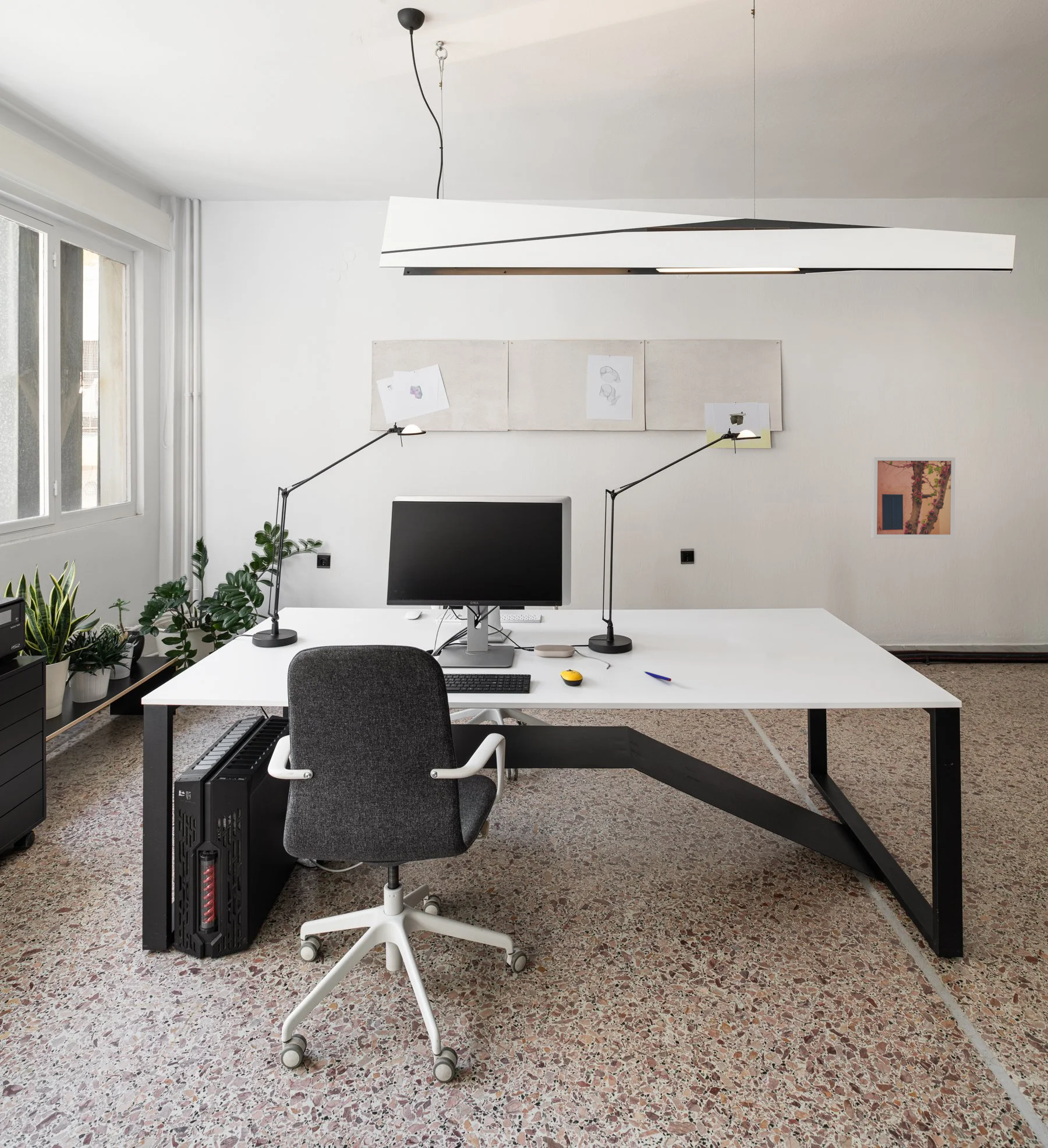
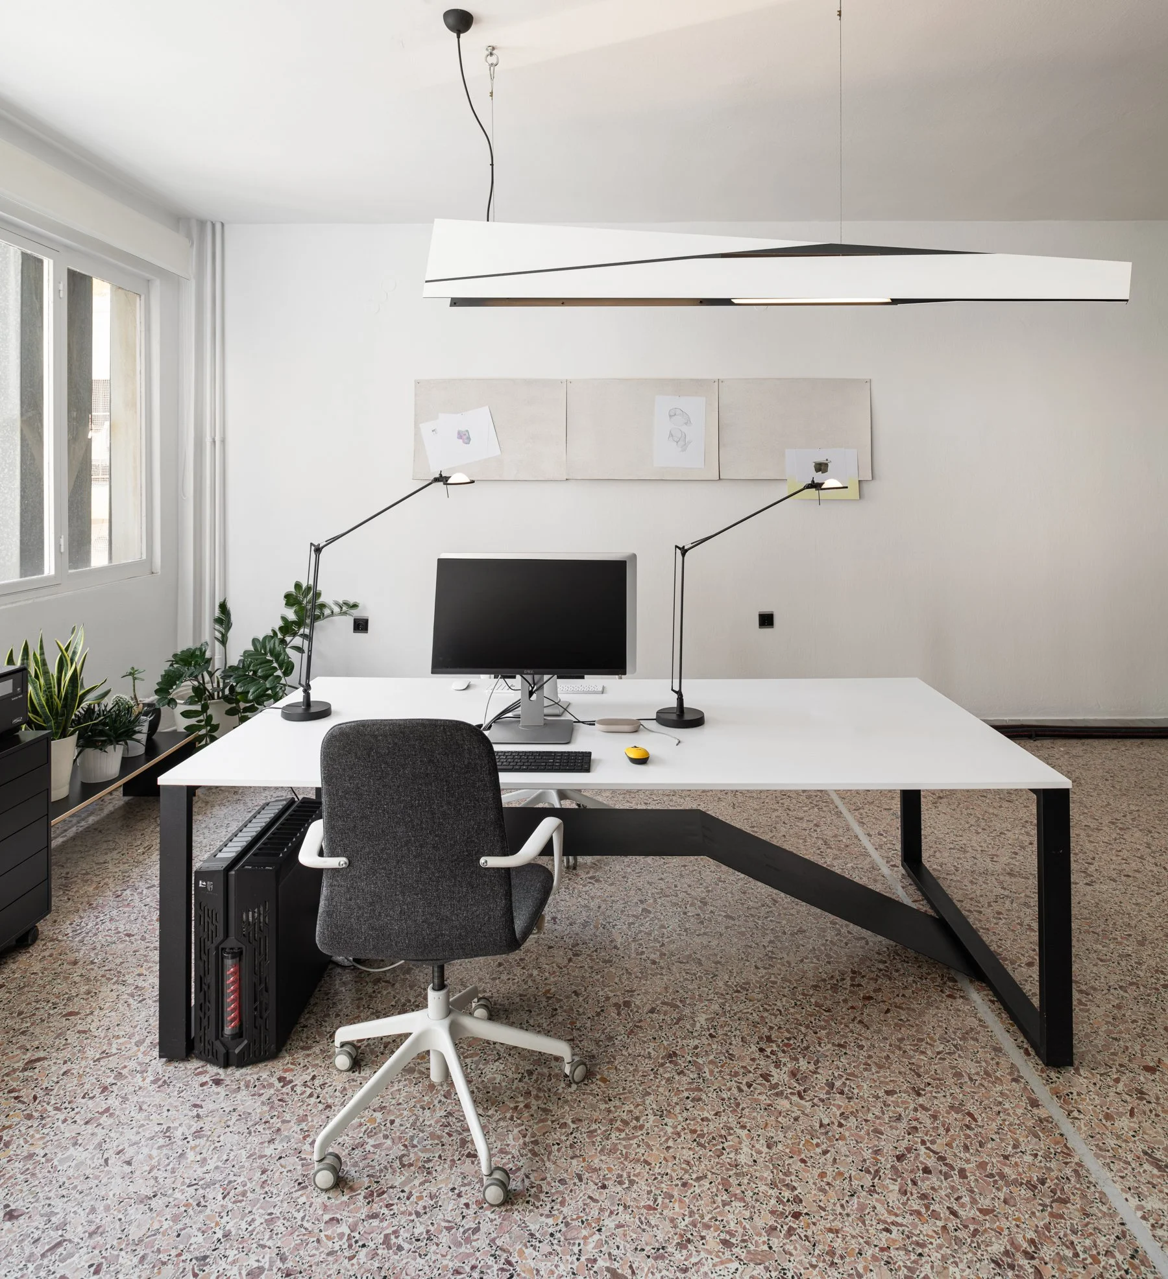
- wall art [870,456,956,539]
- pen [643,671,672,682]
